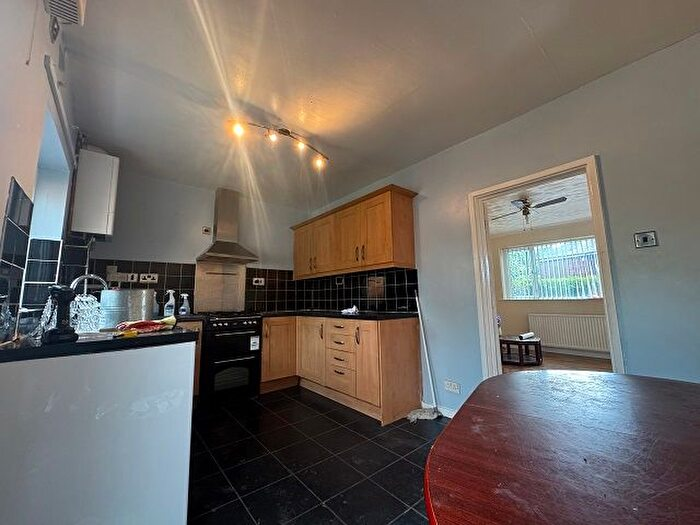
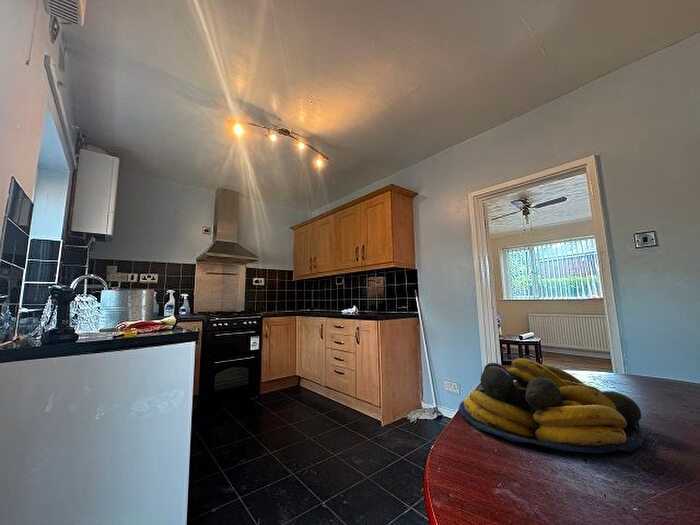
+ fruit bowl [458,357,647,454]
